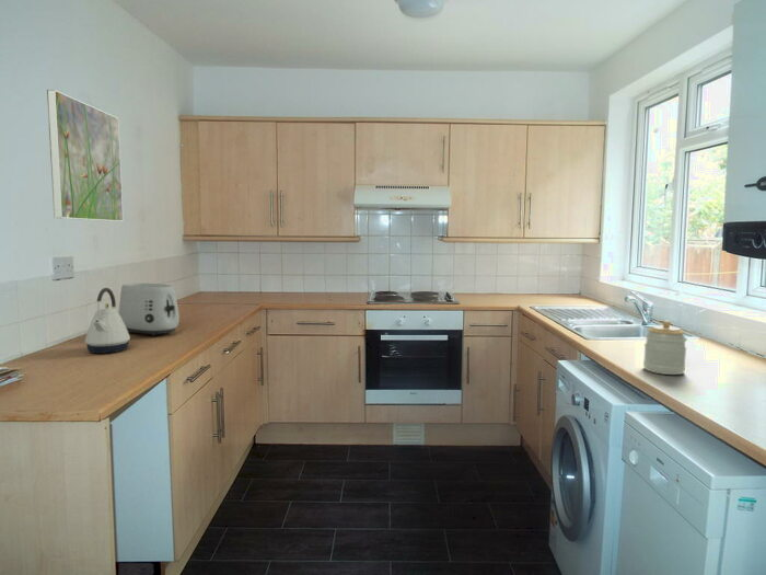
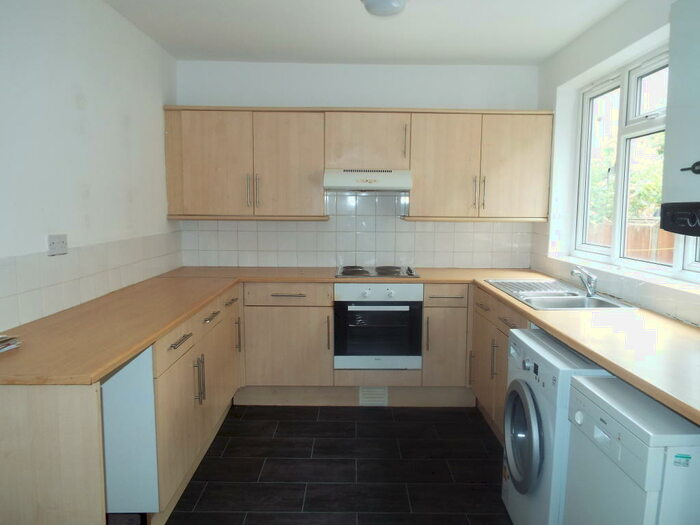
- toaster [118,283,181,337]
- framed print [46,89,125,222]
- kettle [84,287,131,355]
- jar [642,320,688,376]
